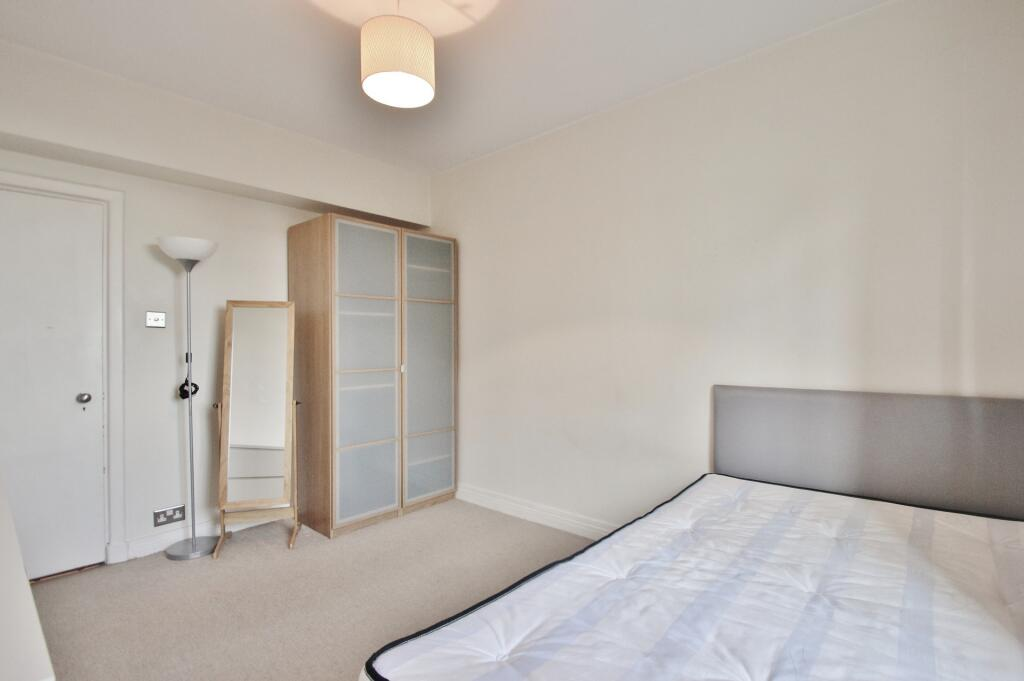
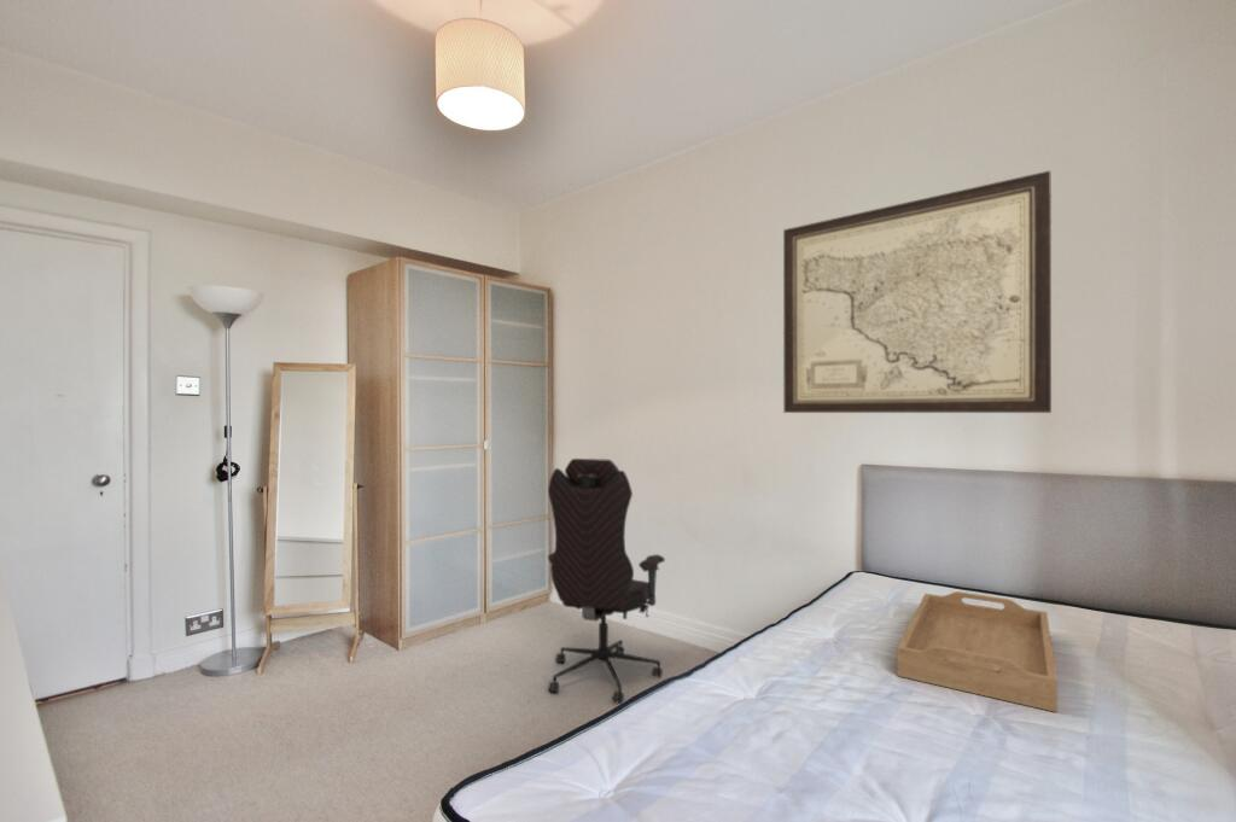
+ wall art [782,169,1053,414]
+ serving tray [897,590,1059,713]
+ office chair [547,457,666,705]
